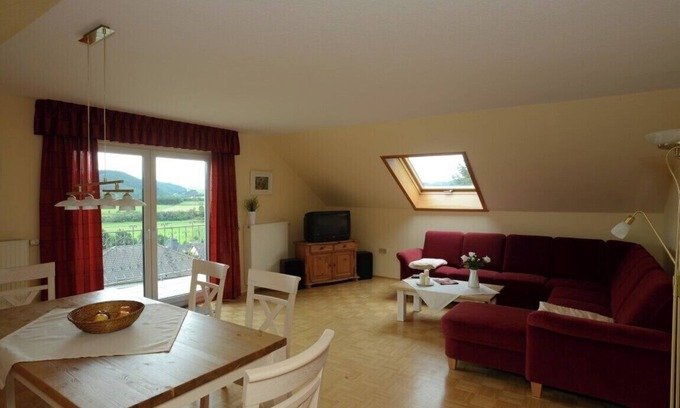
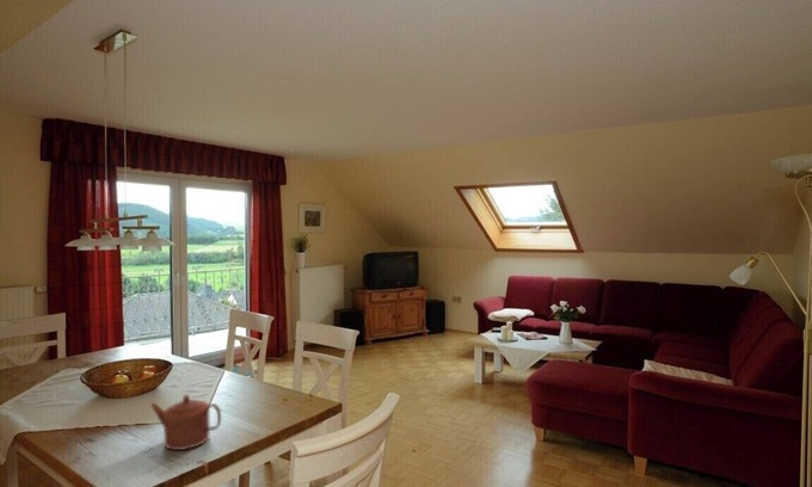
+ teapot [149,394,222,451]
